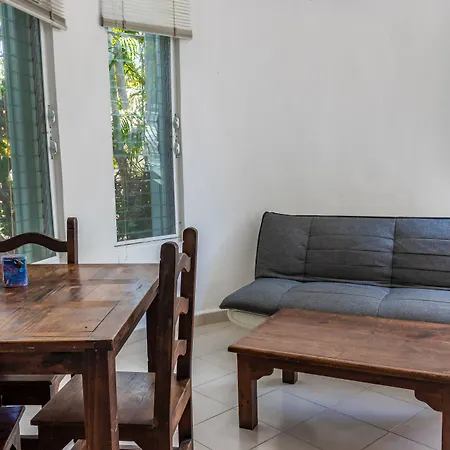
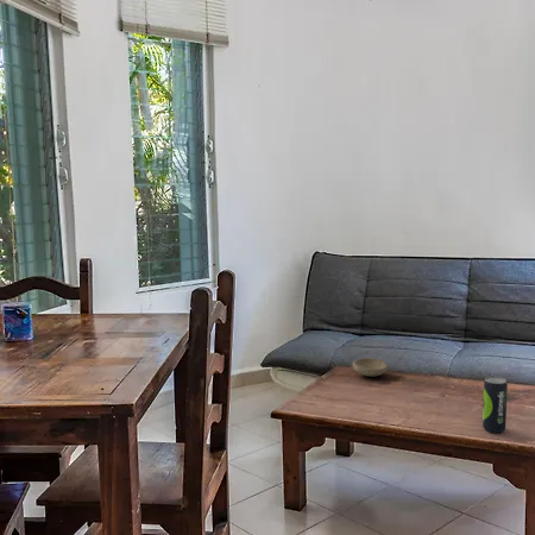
+ beverage can [482,376,509,434]
+ bowl [352,357,389,378]
